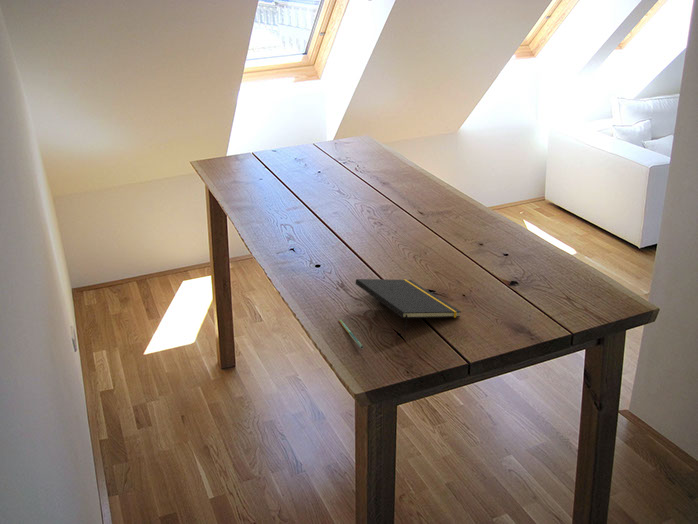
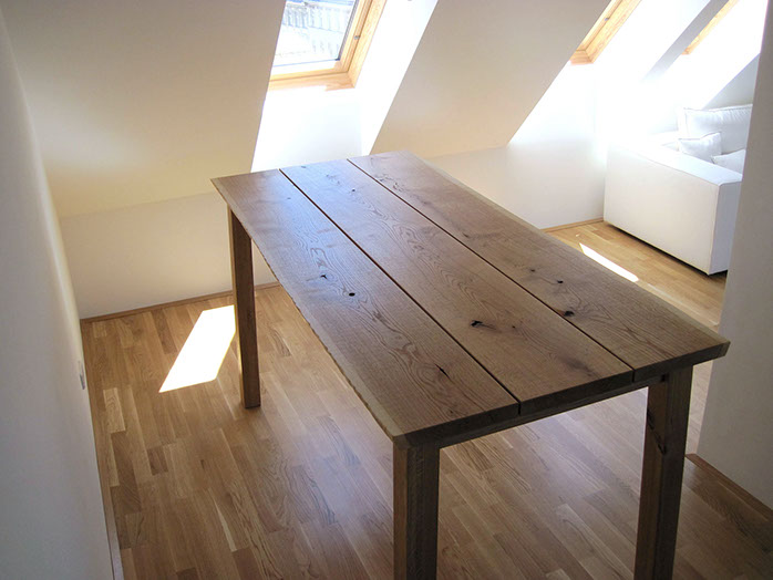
- pen [338,318,364,350]
- notepad [355,278,462,333]
